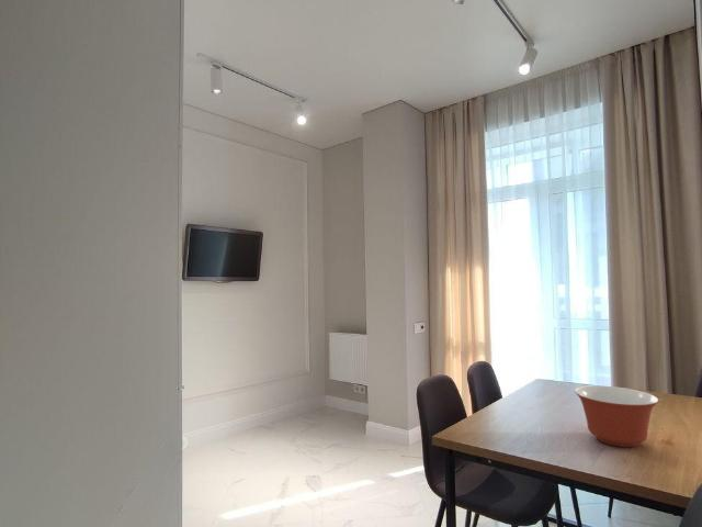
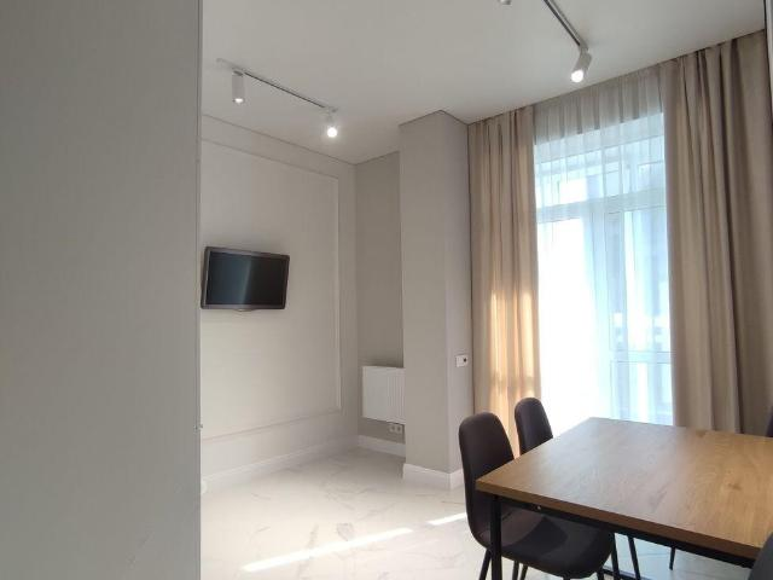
- mixing bowl [574,384,659,448]
